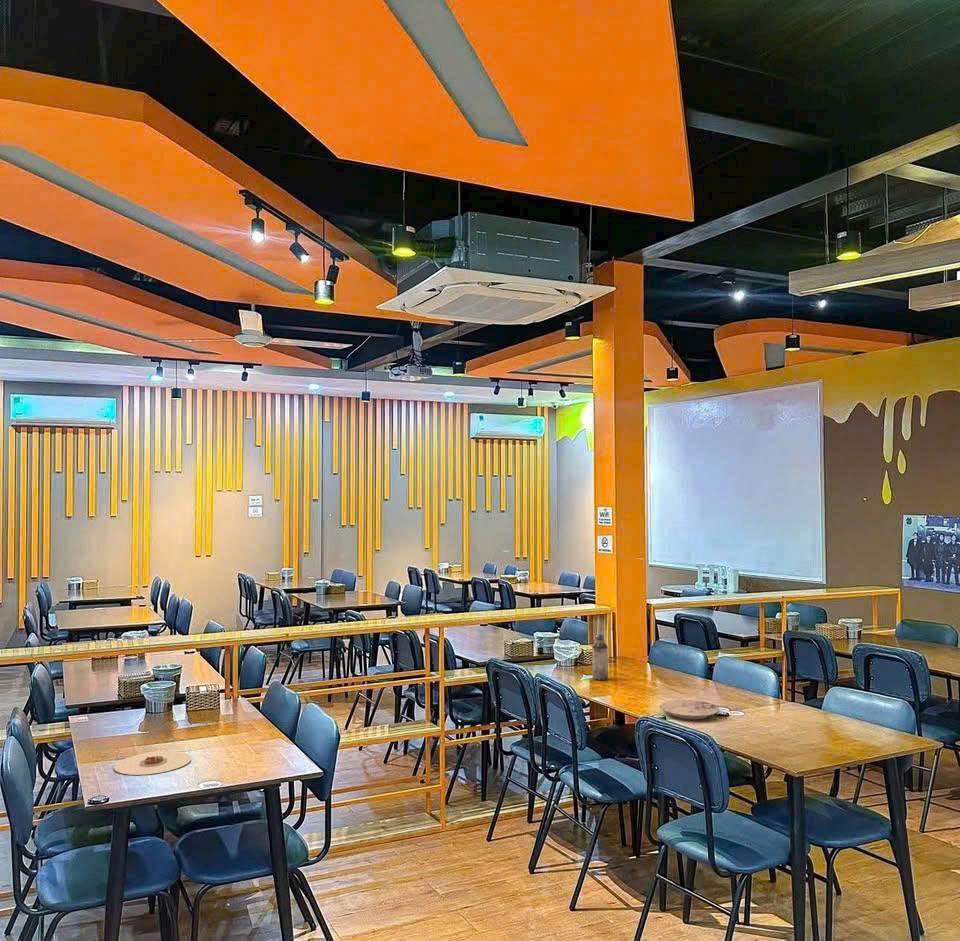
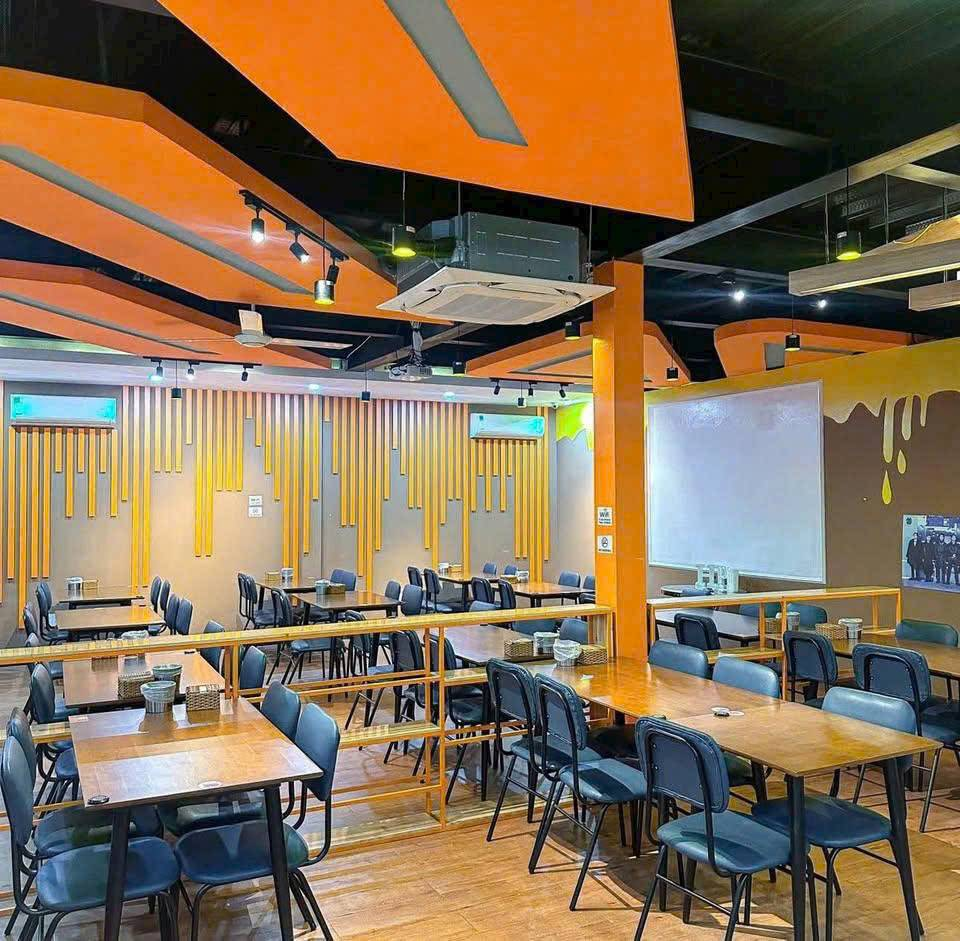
- water bottle [591,633,609,681]
- plate [113,750,192,776]
- plate [659,699,721,720]
